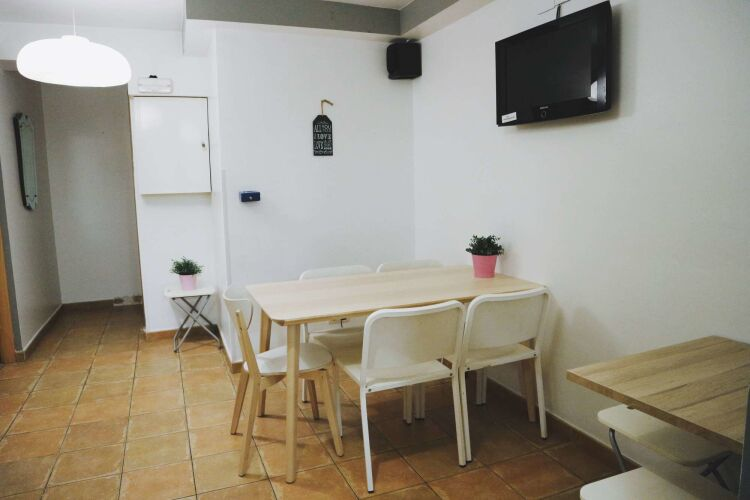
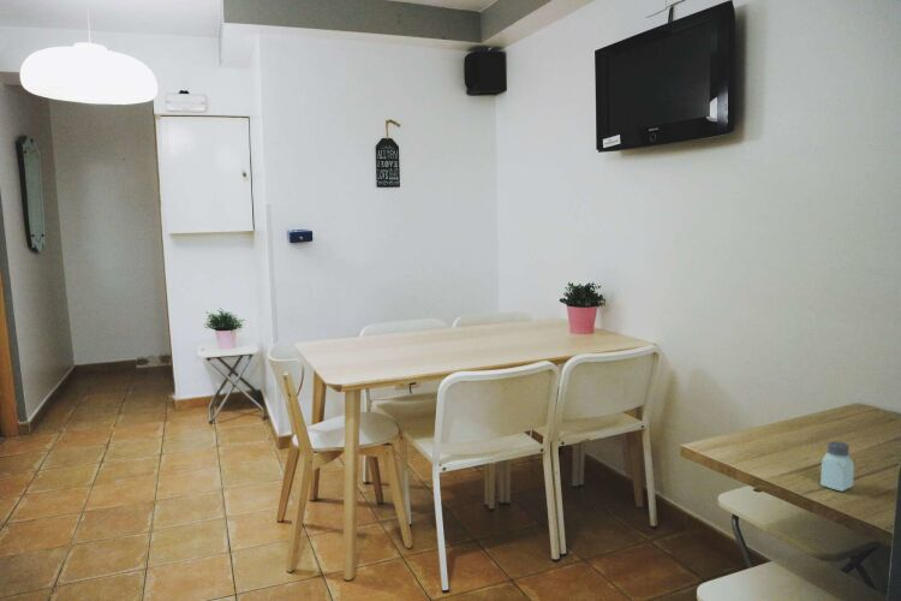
+ saltshaker [819,440,855,493]
